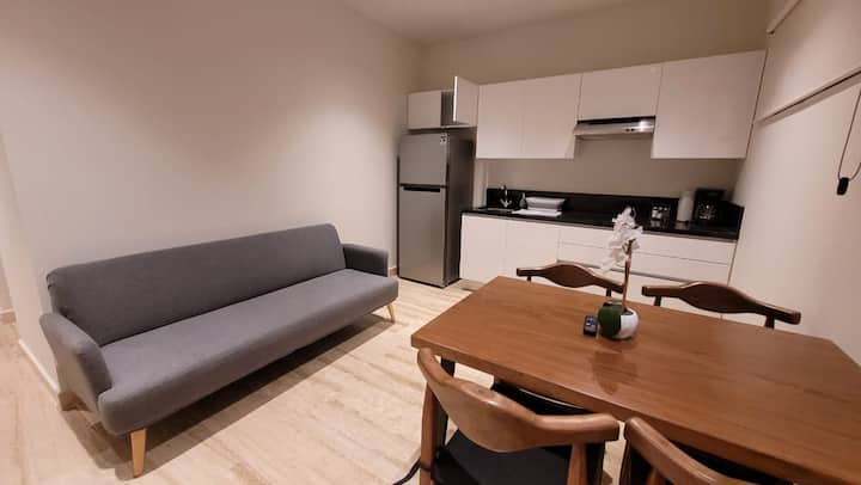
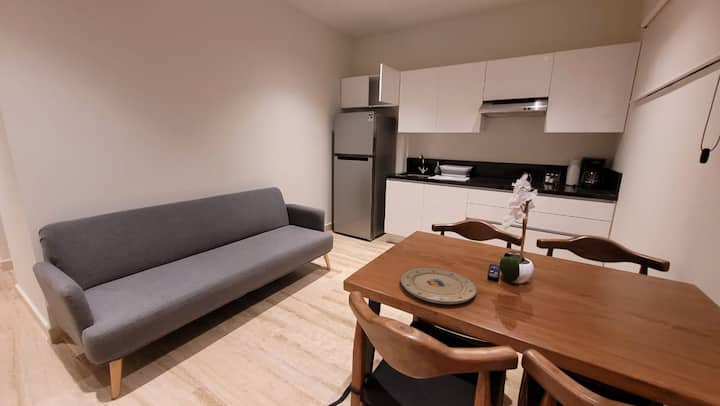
+ plate [400,268,478,305]
